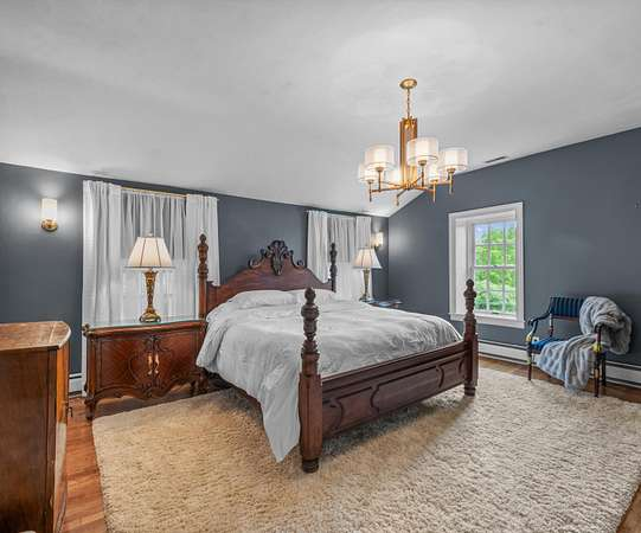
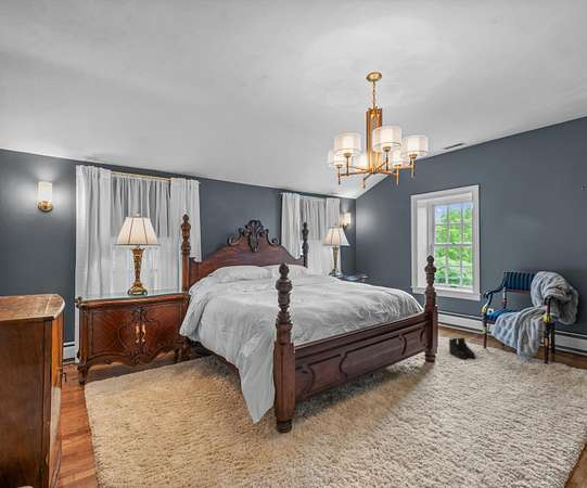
+ boots [448,336,476,360]
